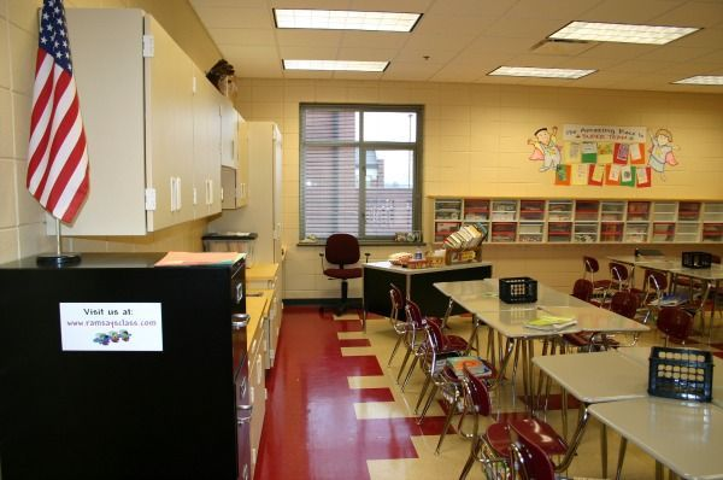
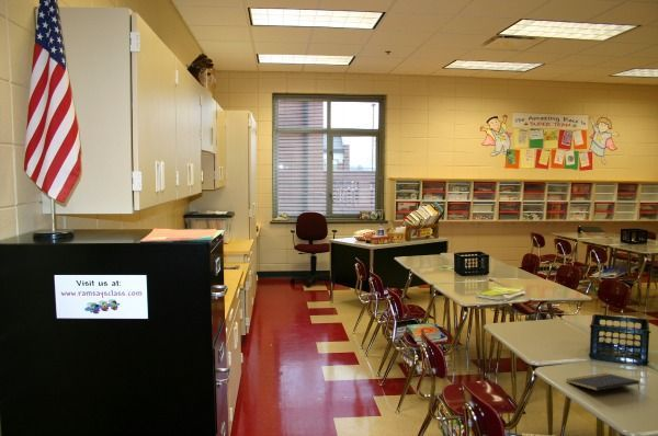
+ notepad [565,372,640,392]
